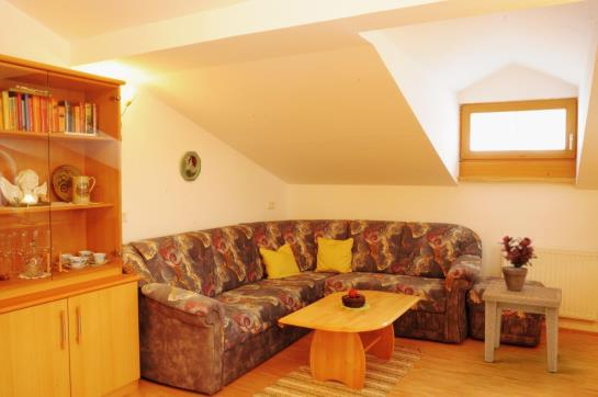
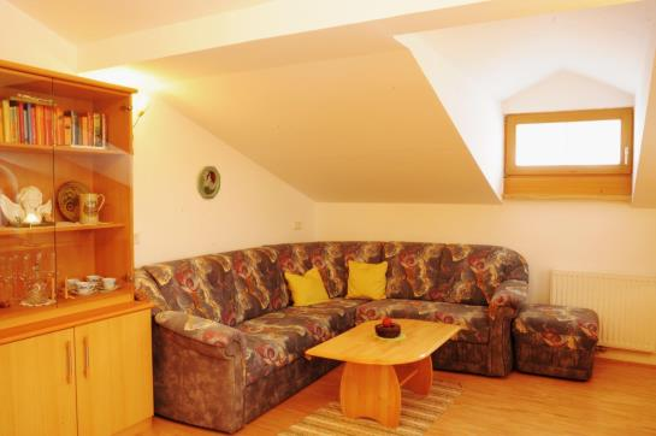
- potted plant [497,235,539,291]
- side table [482,282,563,374]
